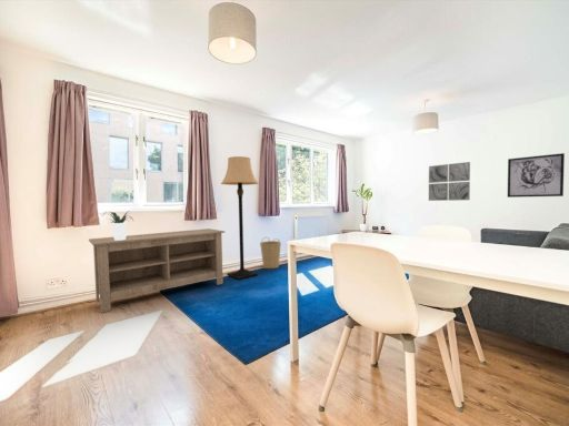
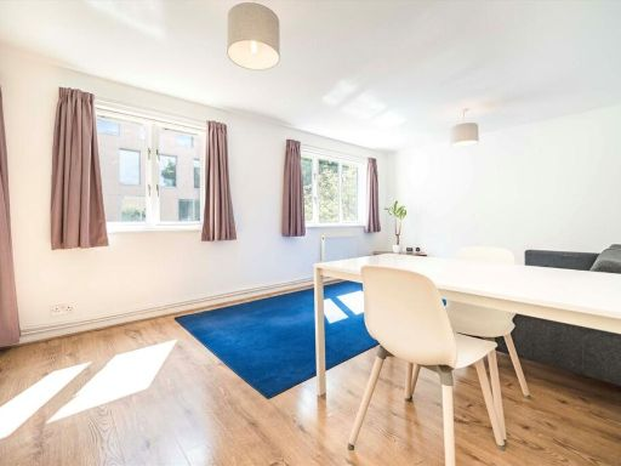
- wall art [507,152,566,199]
- potted plant [101,210,134,241]
- basket [259,236,282,270]
- lamp [220,155,260,281]
- wall art [428,161,471,202]
- storage bench [88,227,226,314]
